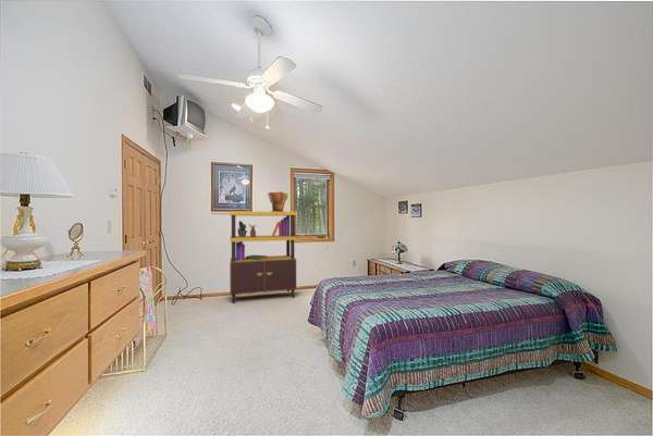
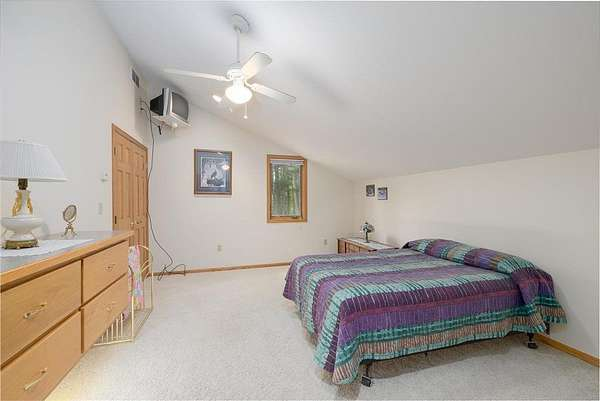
- decorative urn [267,190,288,212]
- bookcase [229,210,297,304]
